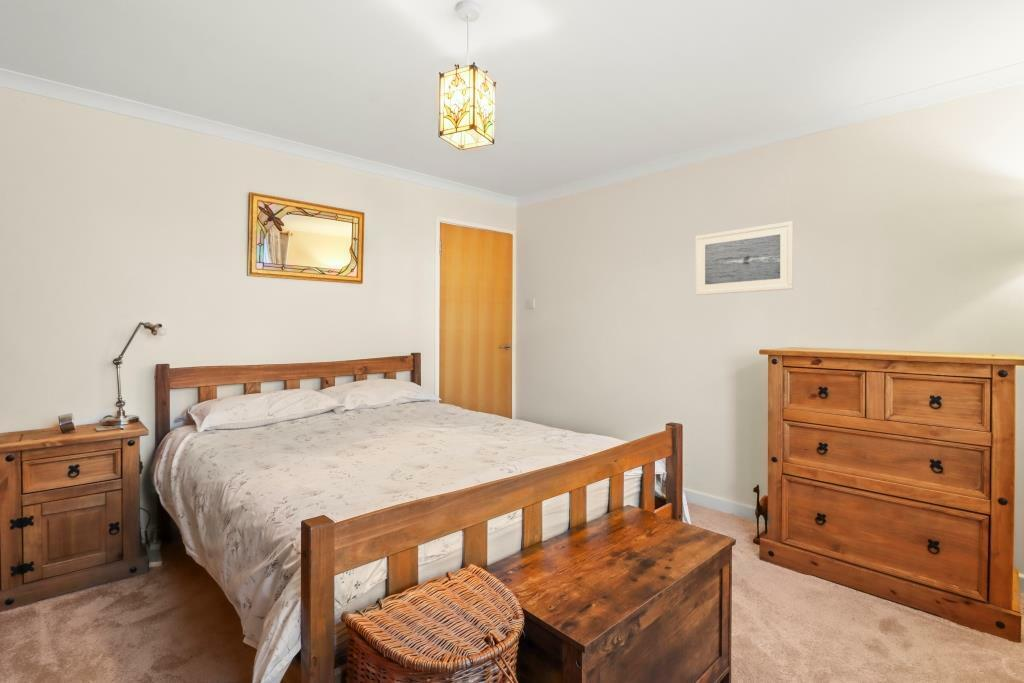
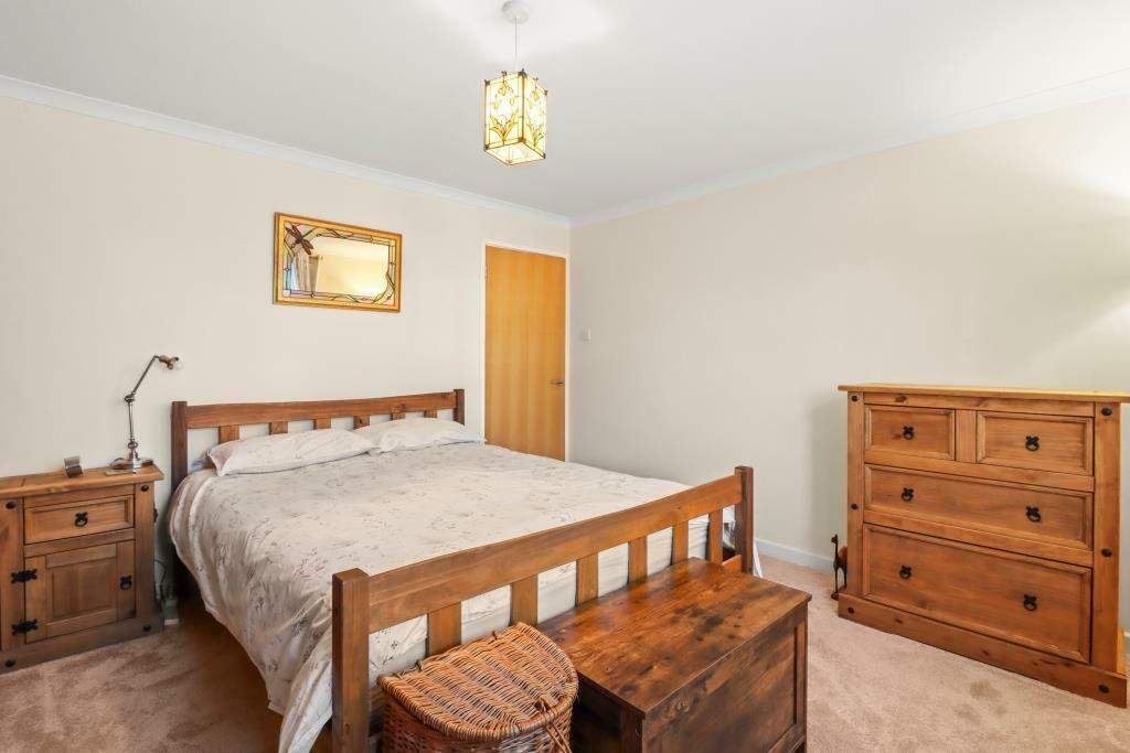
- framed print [694,220,794,296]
